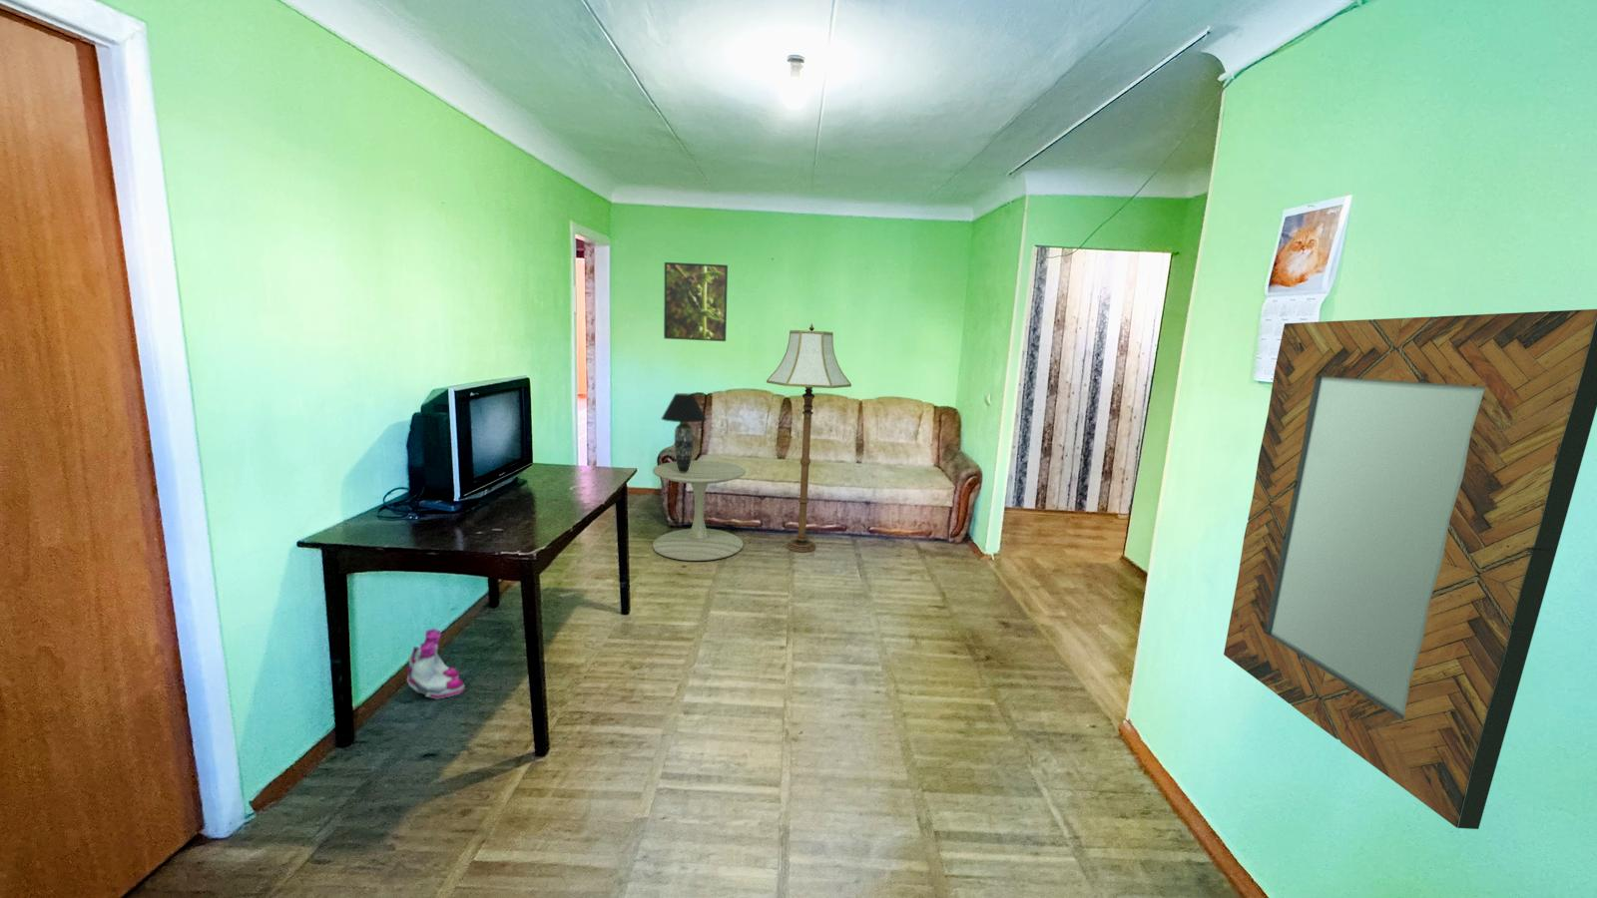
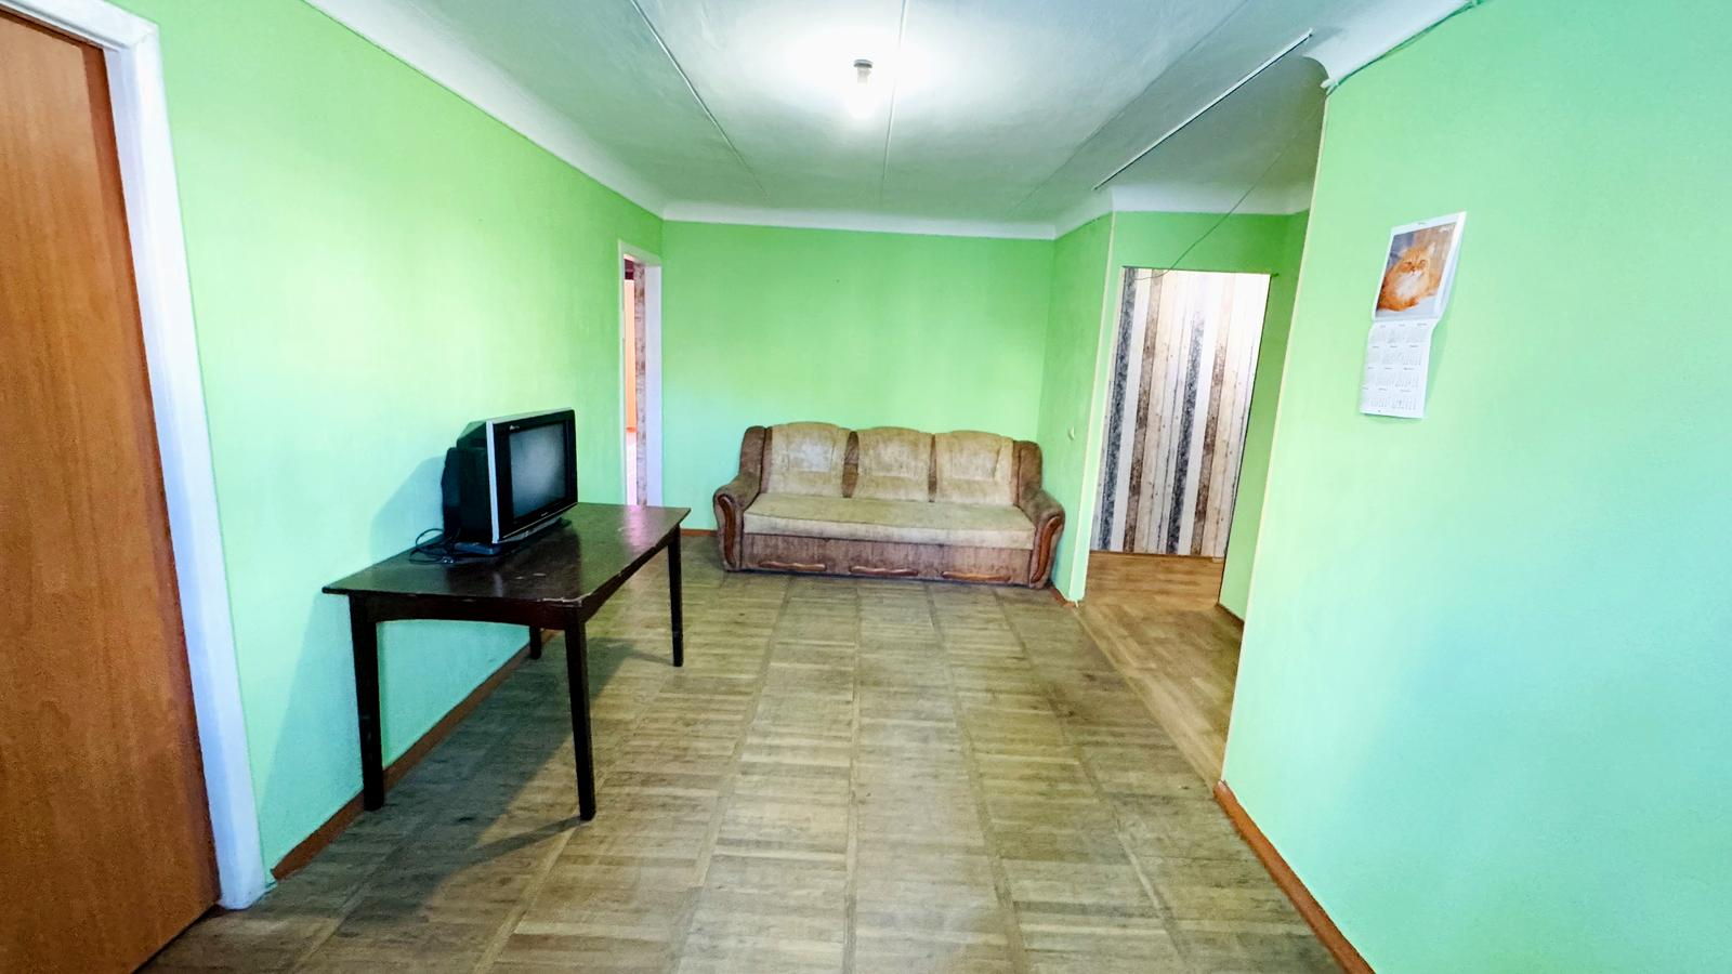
- table lamp [660,393,707,471]
- boots [406,627,466,701]
- floor lamp [766,322,852,553]
- side table [652,461,747,561]
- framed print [662,261,728,342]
- home mirror [1223,308,1597,830]
